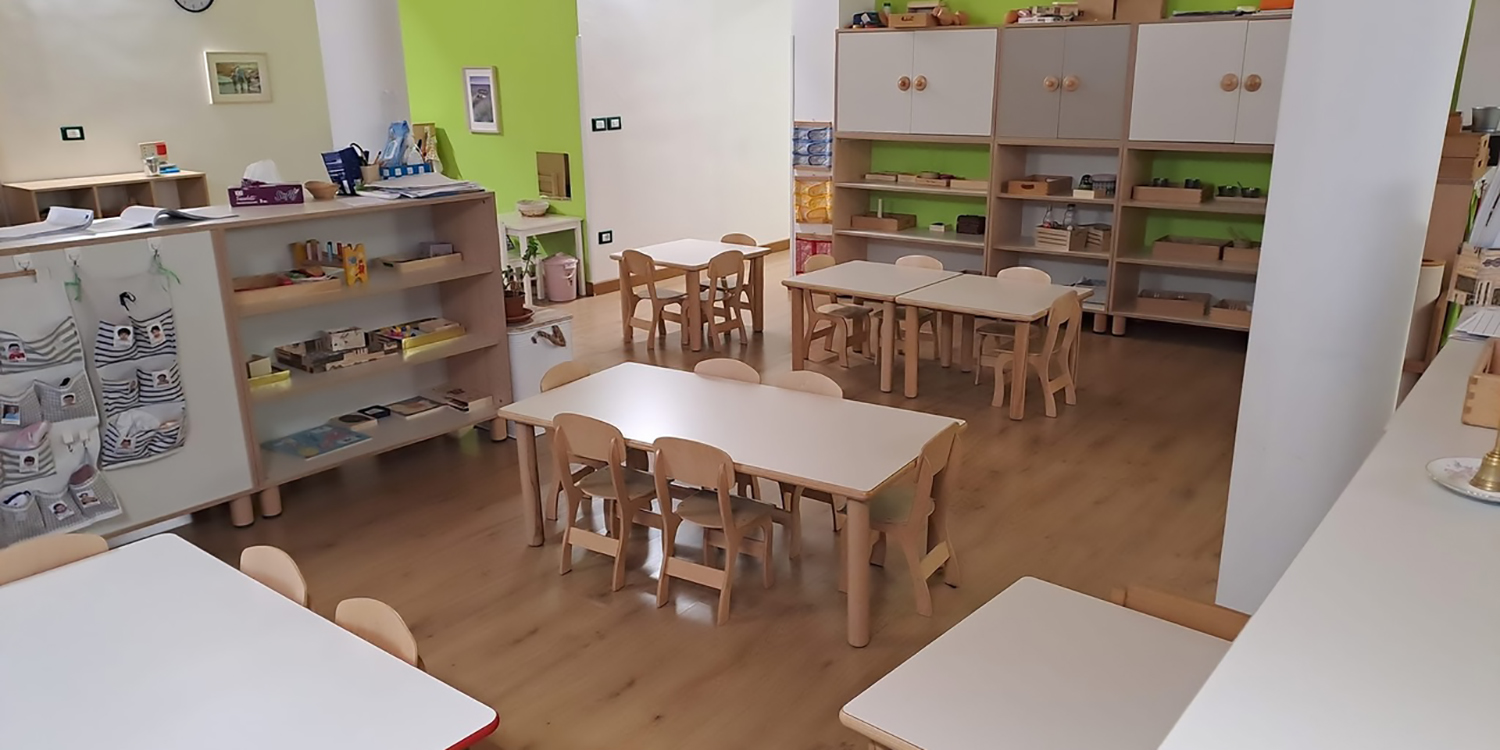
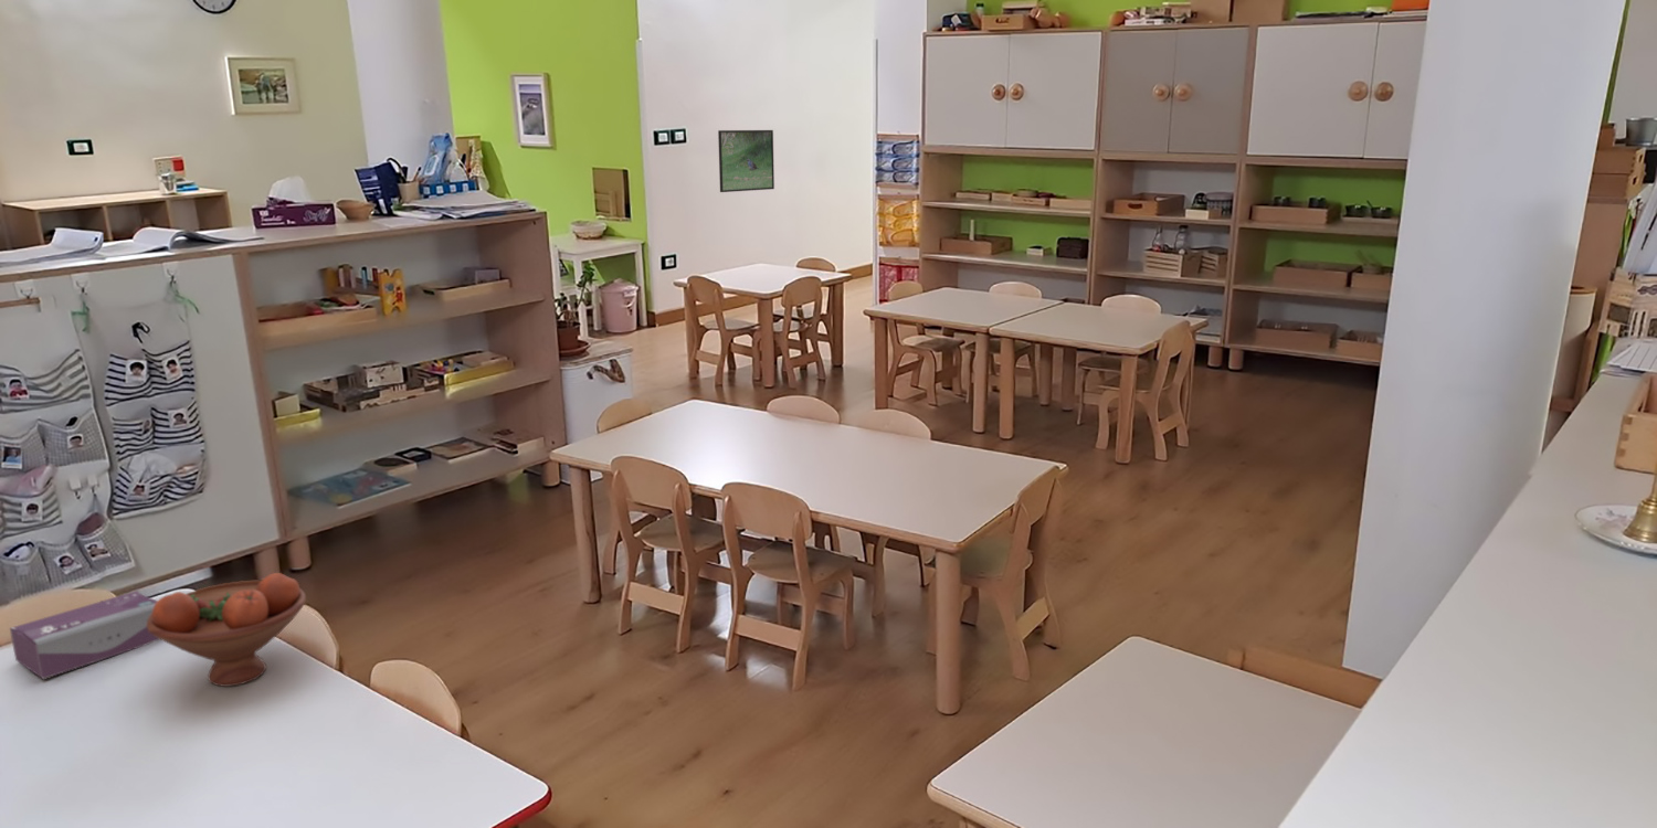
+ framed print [717,129,775,193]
+ tissue box [9,590,161,680]
+ fruit bowl [147,572,307,688]
